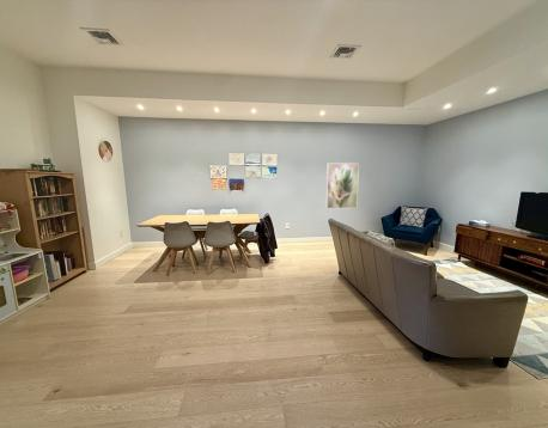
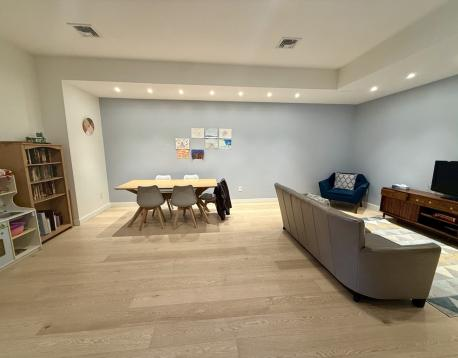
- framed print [325,161,360,209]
